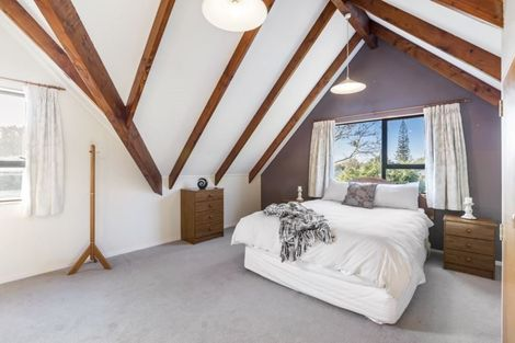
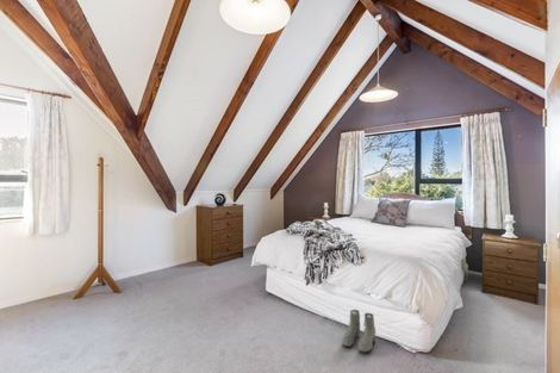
+ boots [341,309,377,354]
